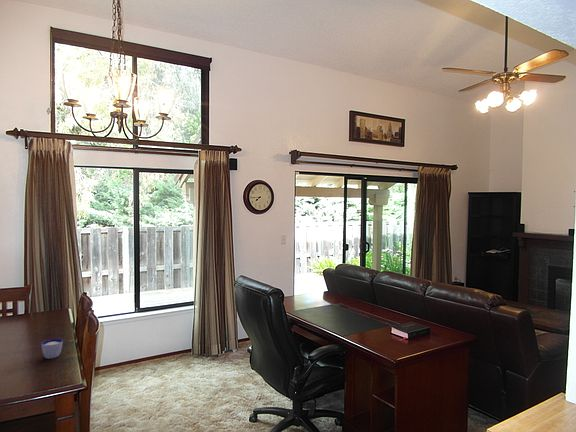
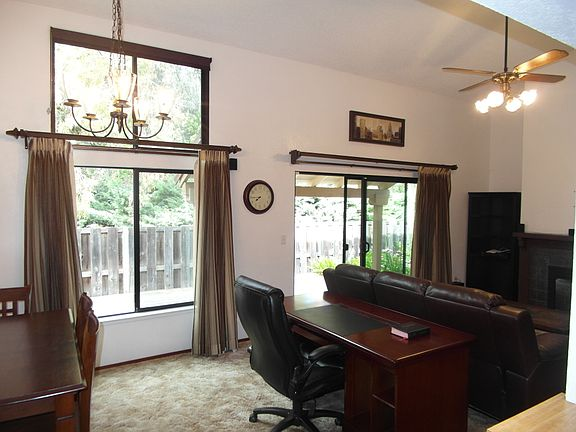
- cup [40,338,64,360]
